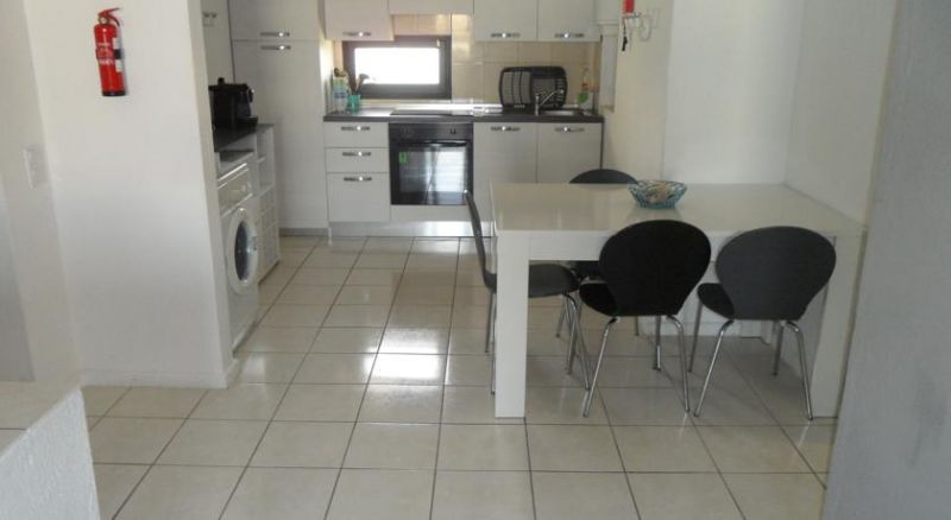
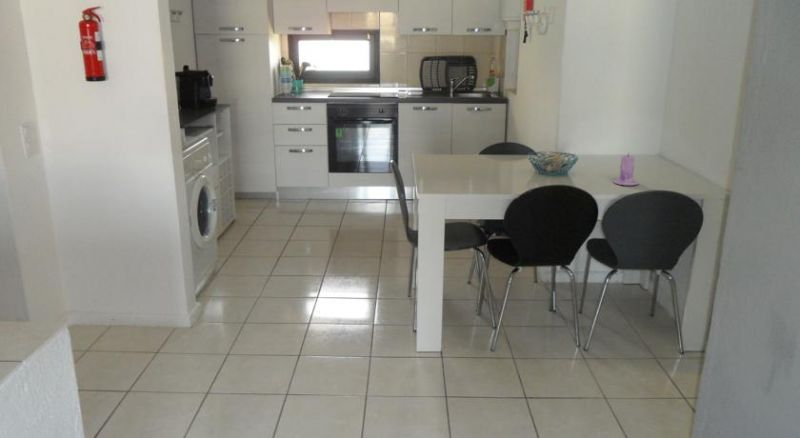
+ candle [612,152,640,186]
